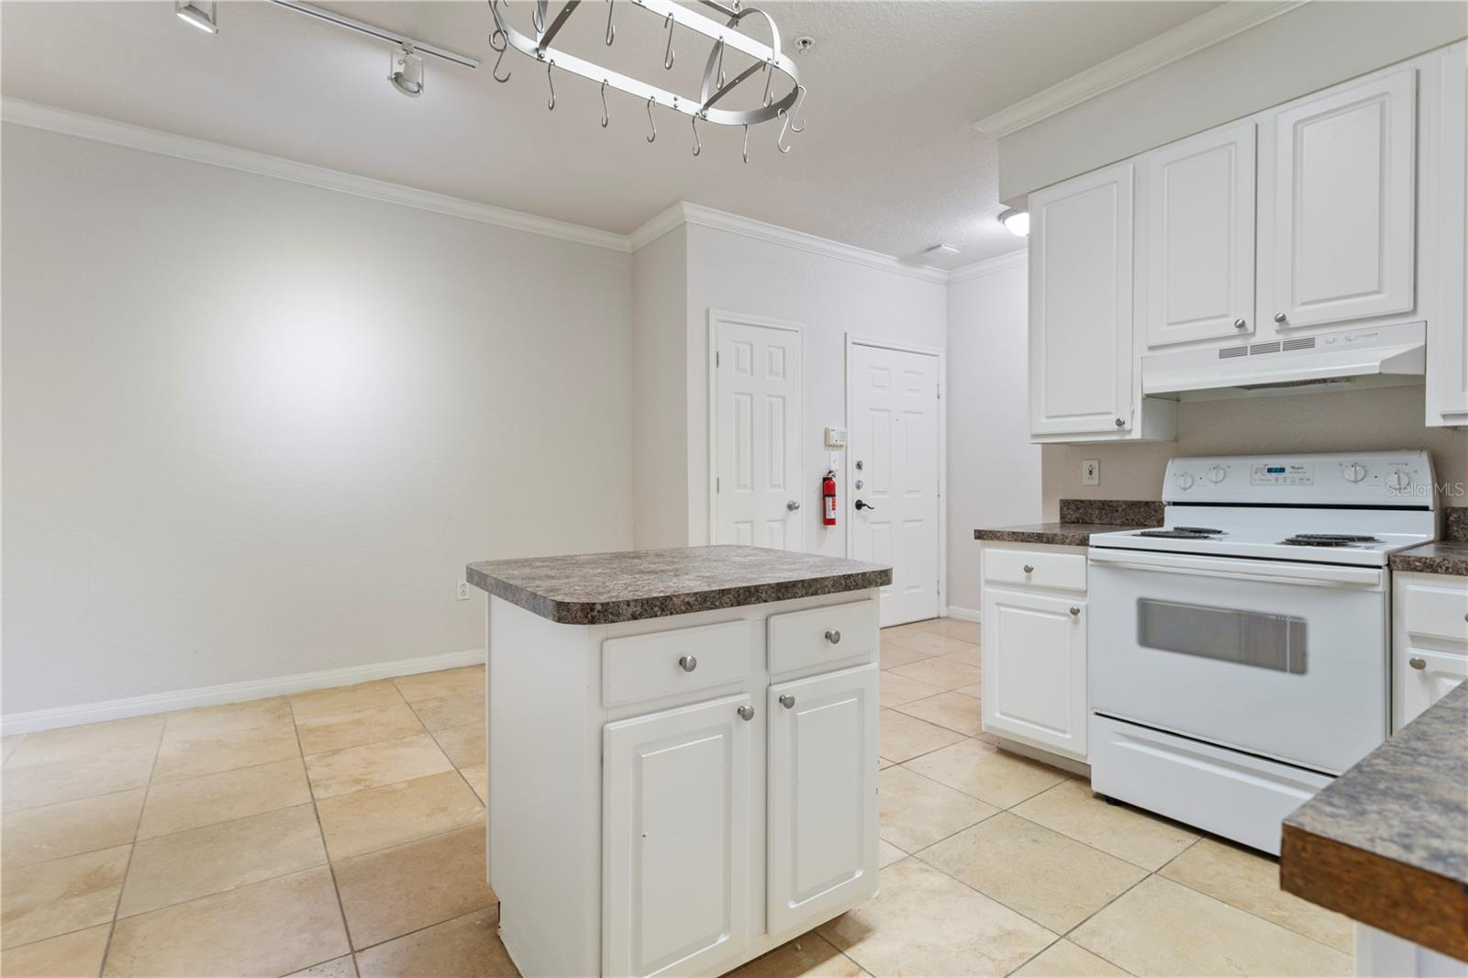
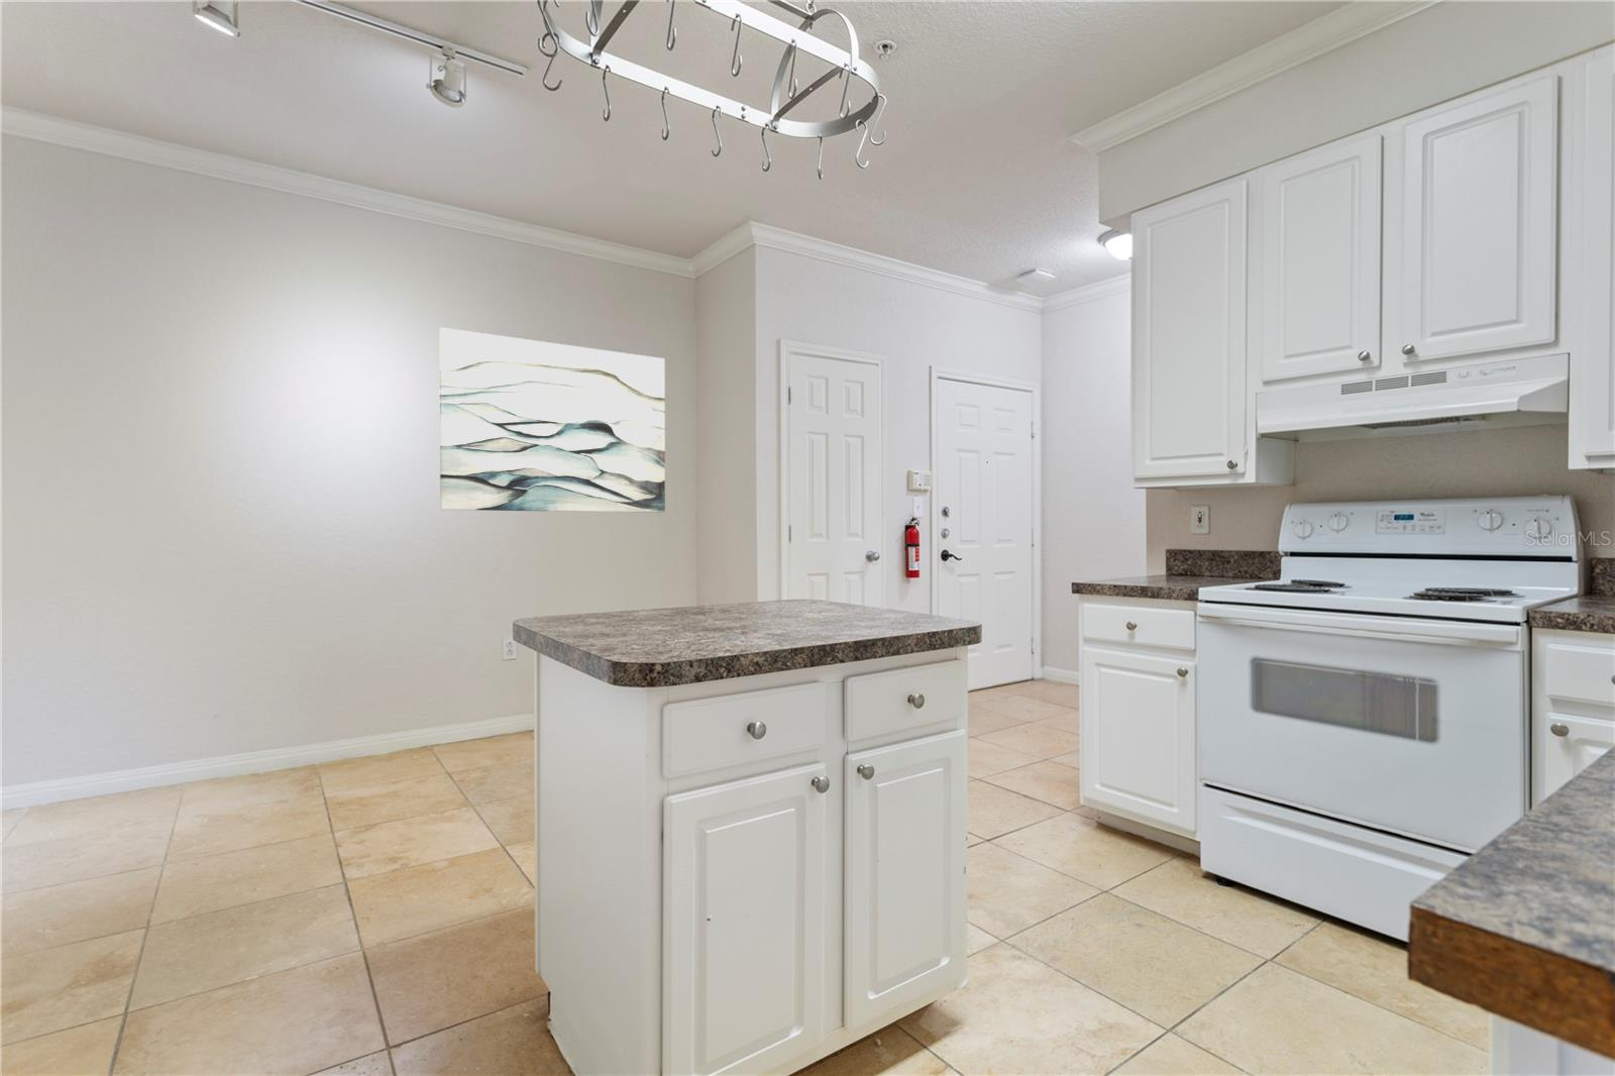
+ wall art [439,327,666,514]
